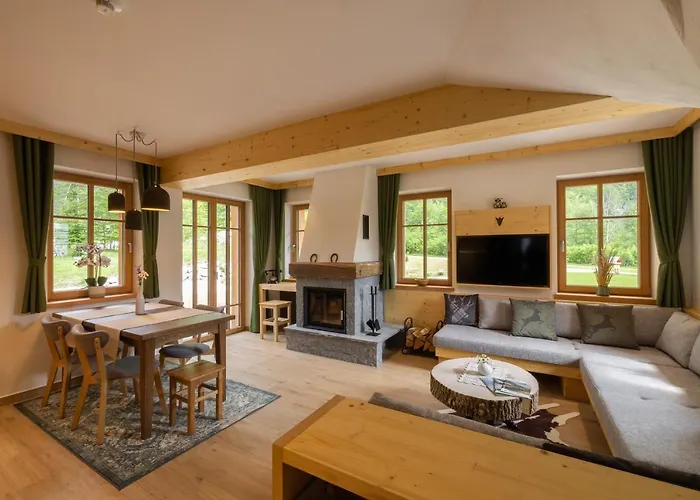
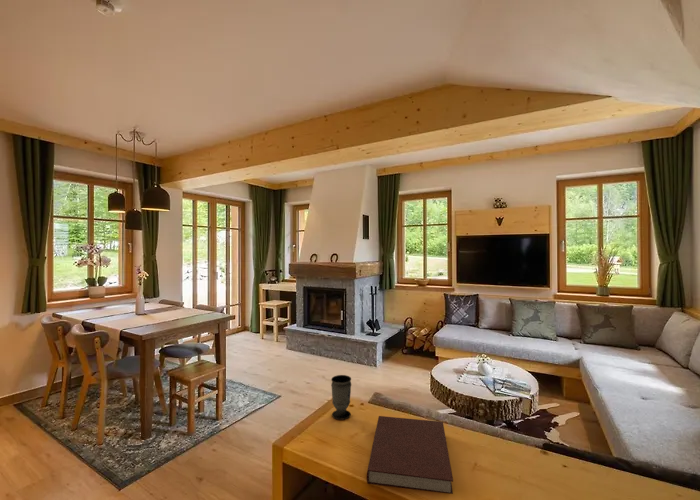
+ cup [330,374,352,421]
+ notebook [366,415,454,495]
